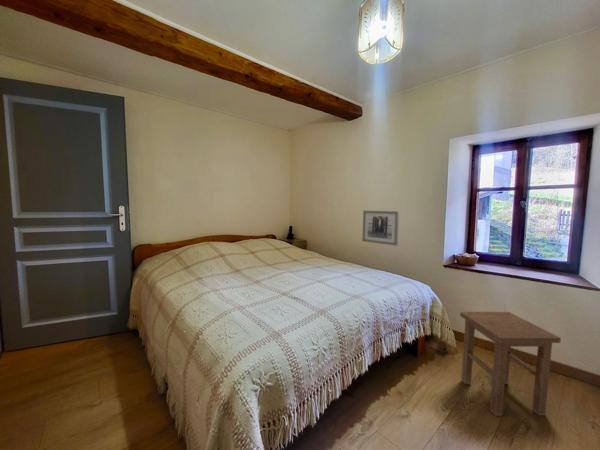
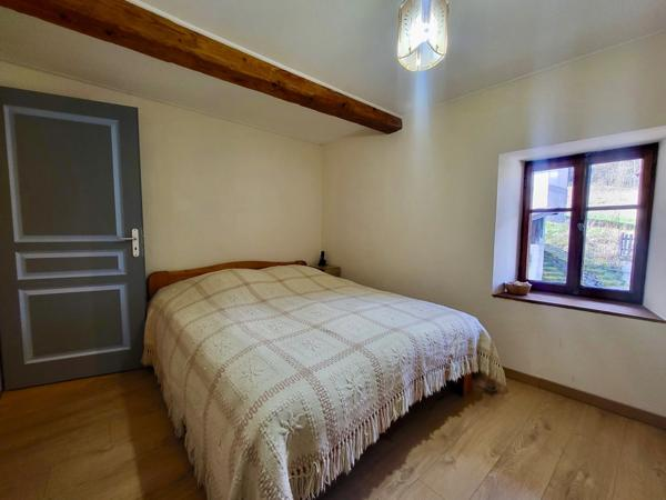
- wall art [361,210,400,247]
- stool [459,311,562,417]
